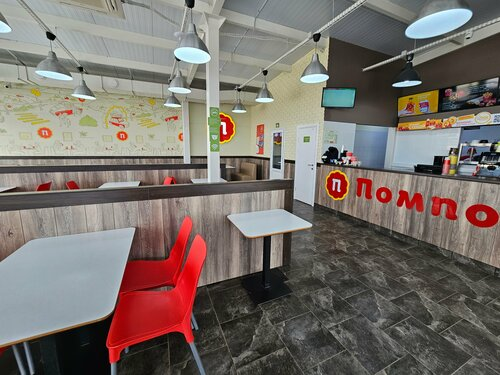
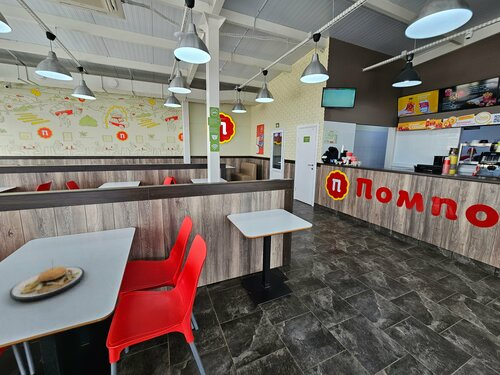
+ plate [9,258,85,303]
